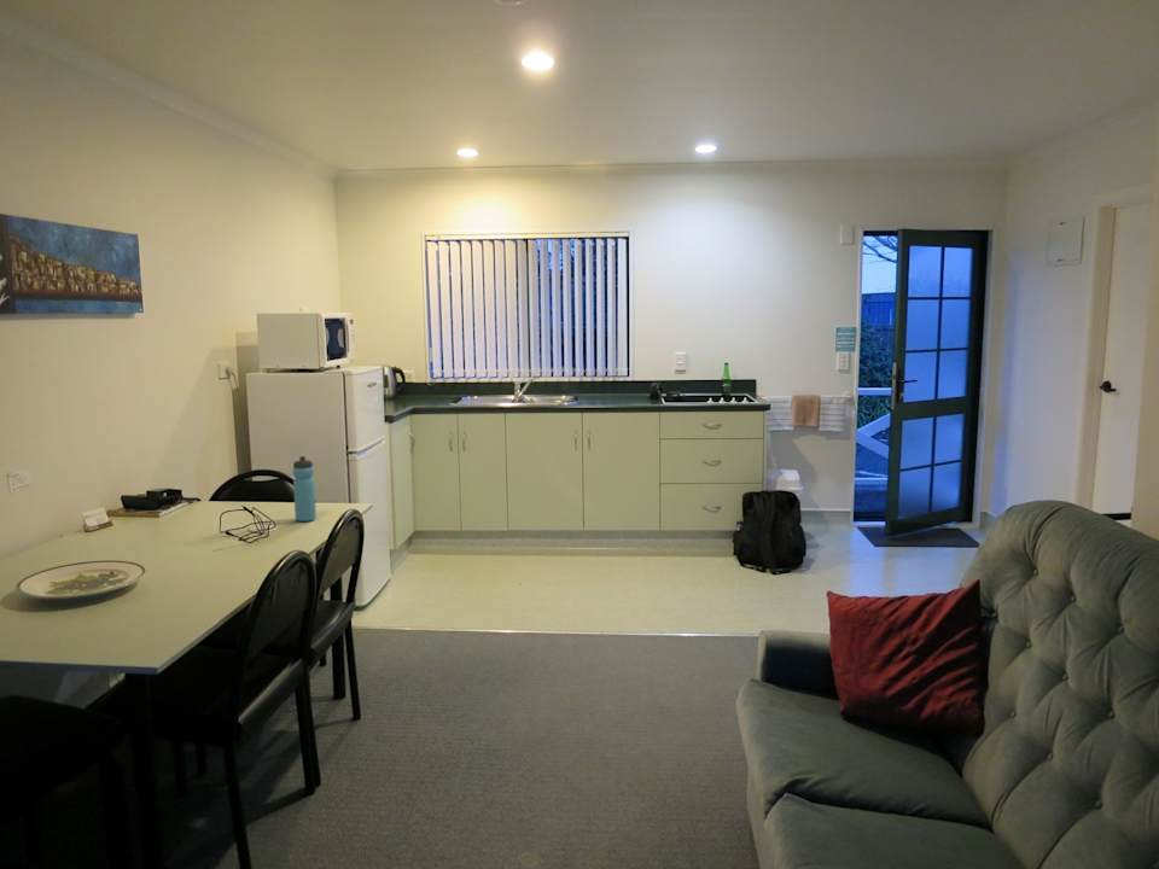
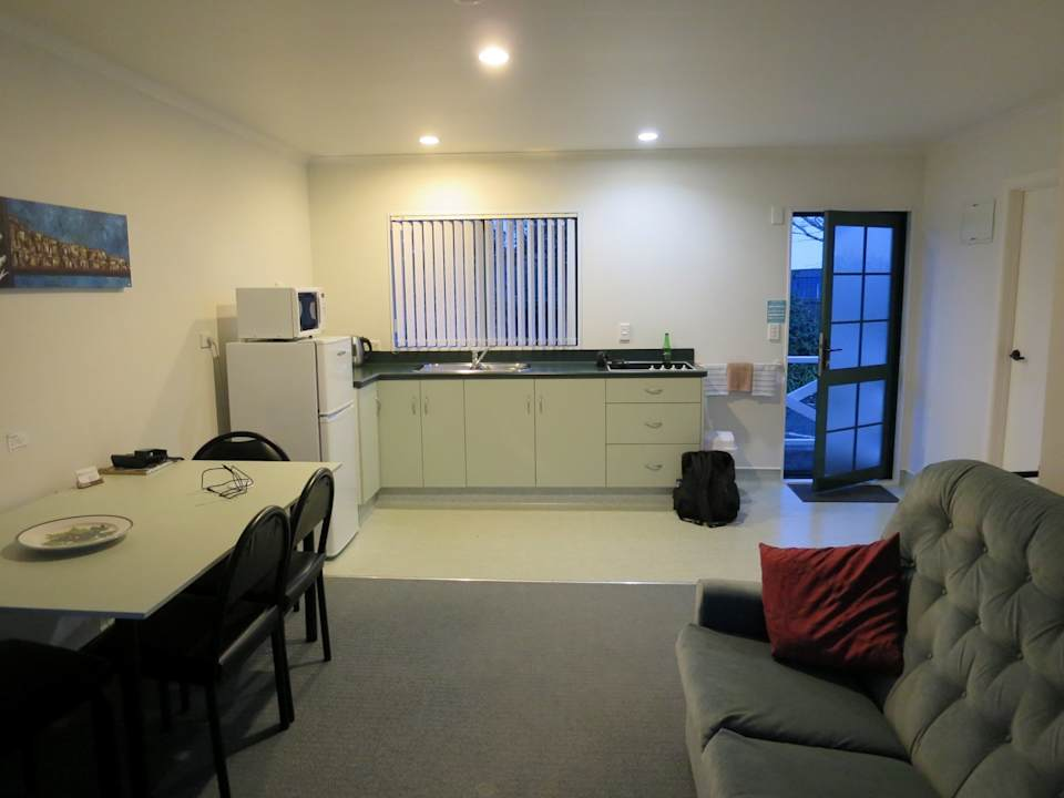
- water bottle [292,455,318,523]
